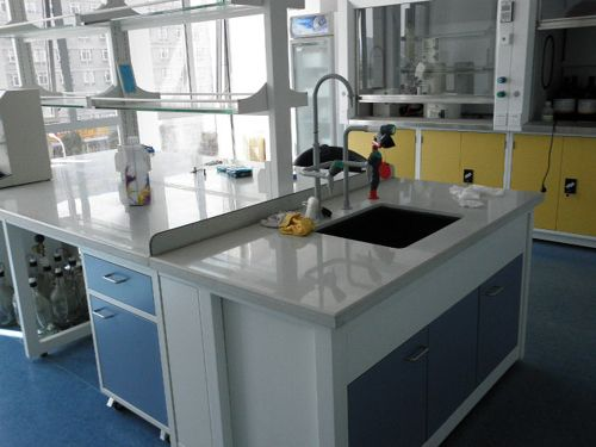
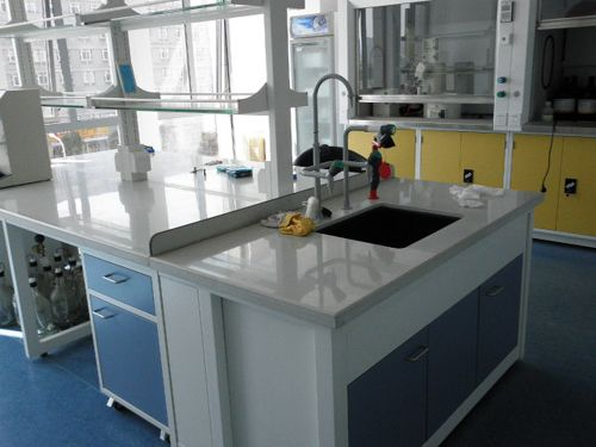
- beverage bottle [123,136,153,206]
